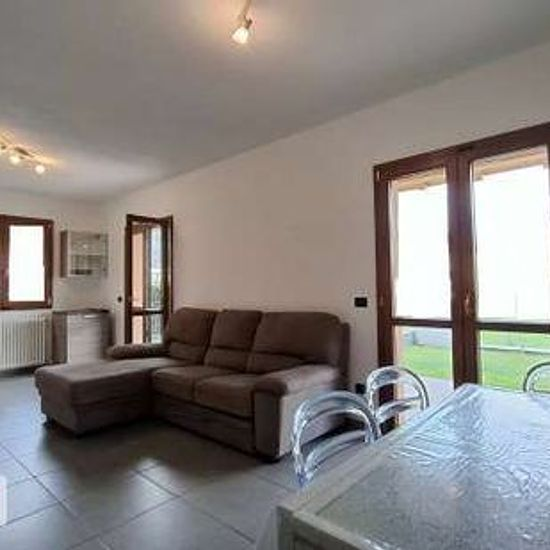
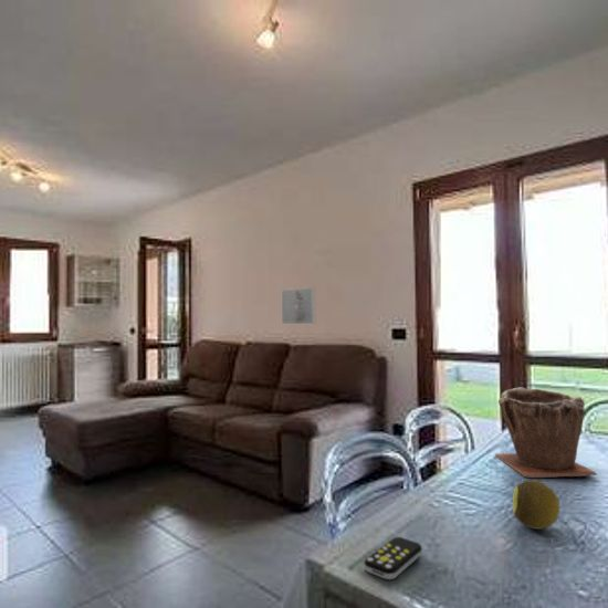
+ plant pot [494,386,598,479]
+ fruit [512,479,562,531]
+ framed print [281,286,316,325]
+ remote control [363,536,423,580]
